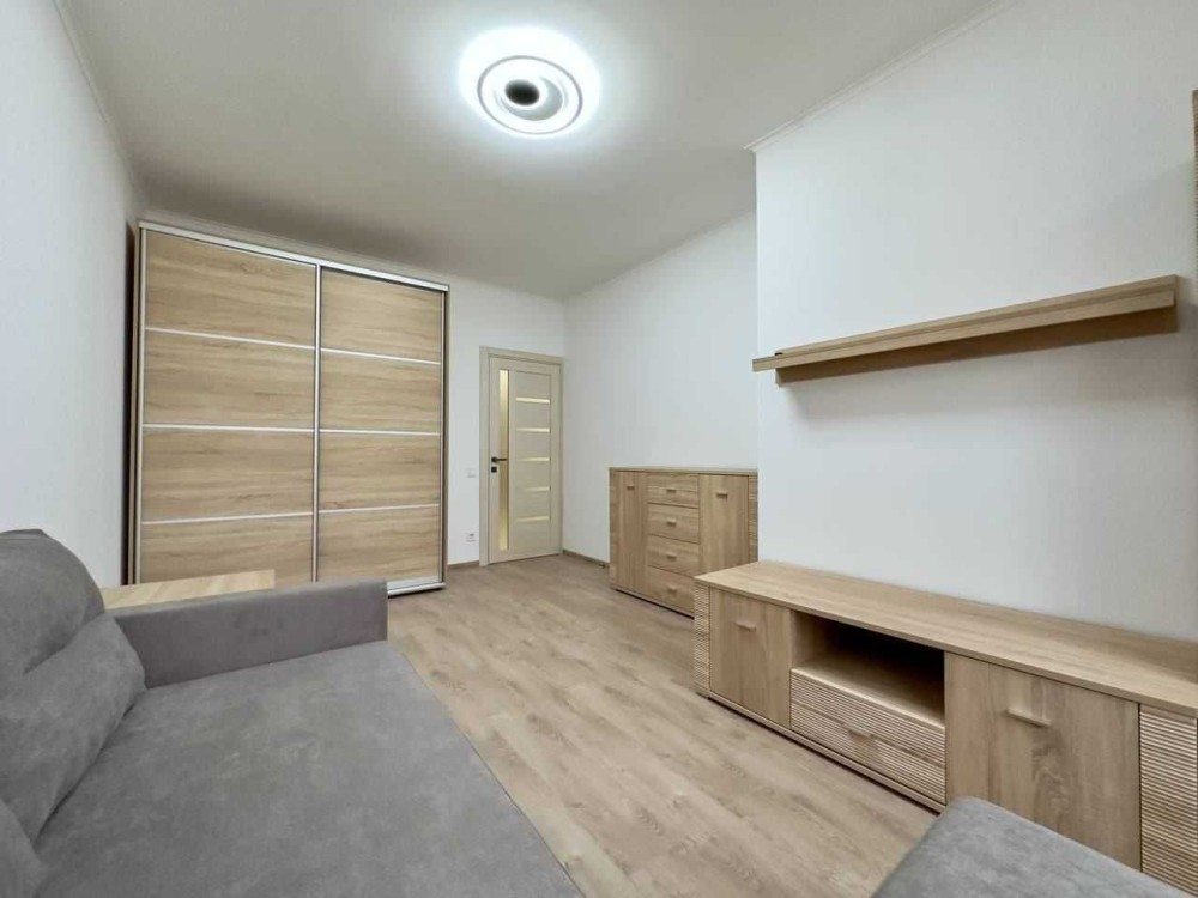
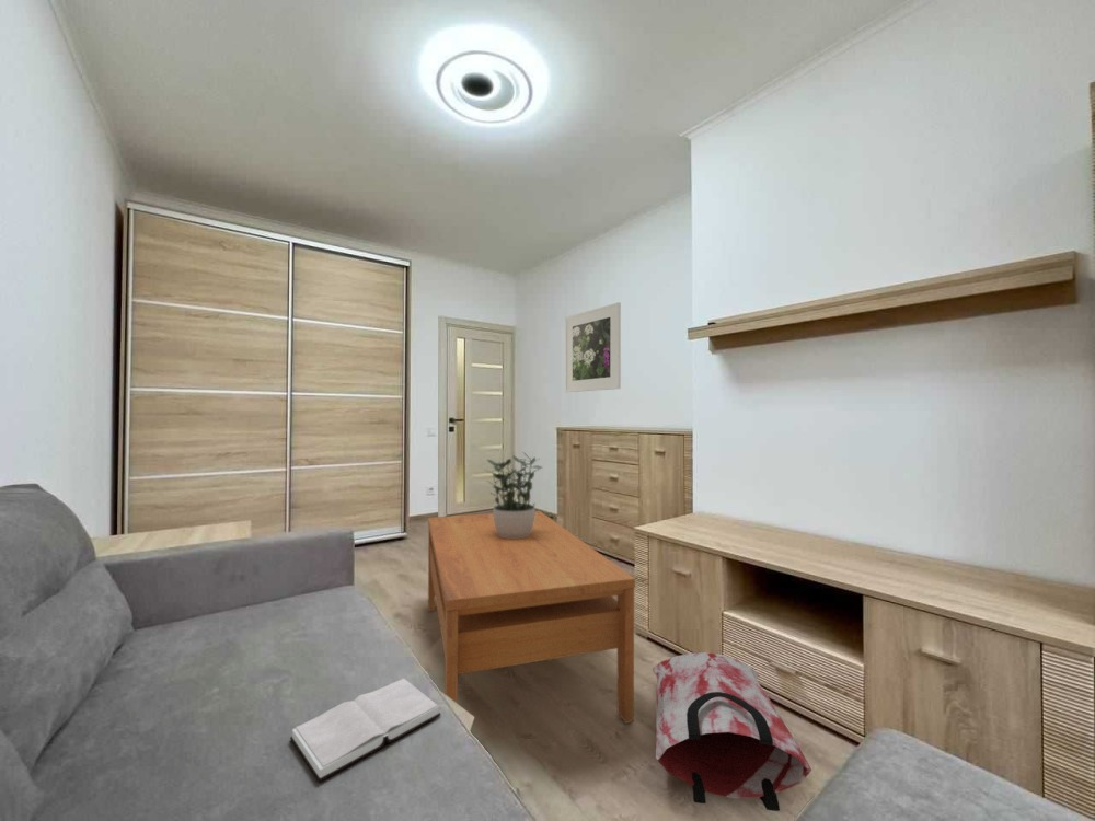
+ hardback book [289,678,442,784]
+ bag [652,651,812,812]
+ coffee table [427,510,636,725]
+ potted plant [485,452,543,539]
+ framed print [564,301,622,393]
